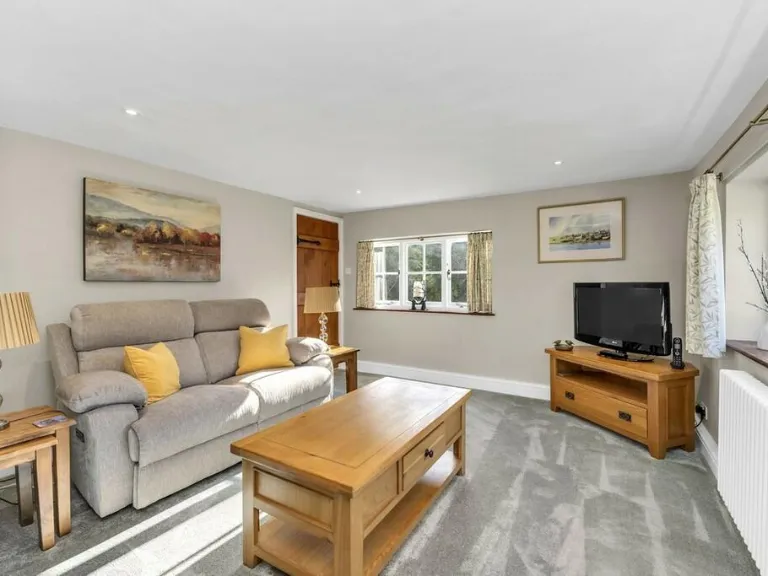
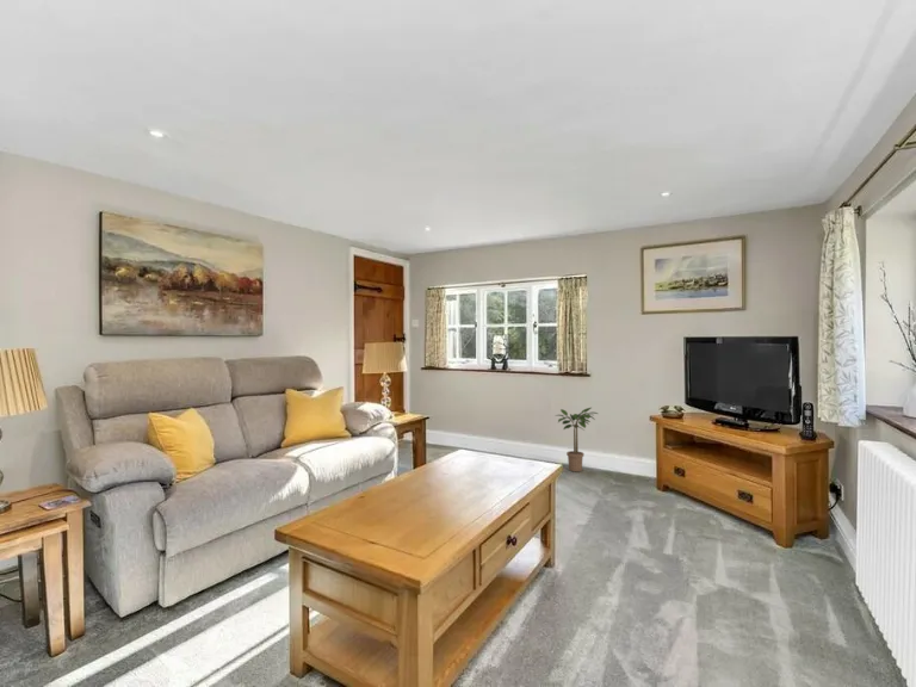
+ potted plant [553,407,599,472]
